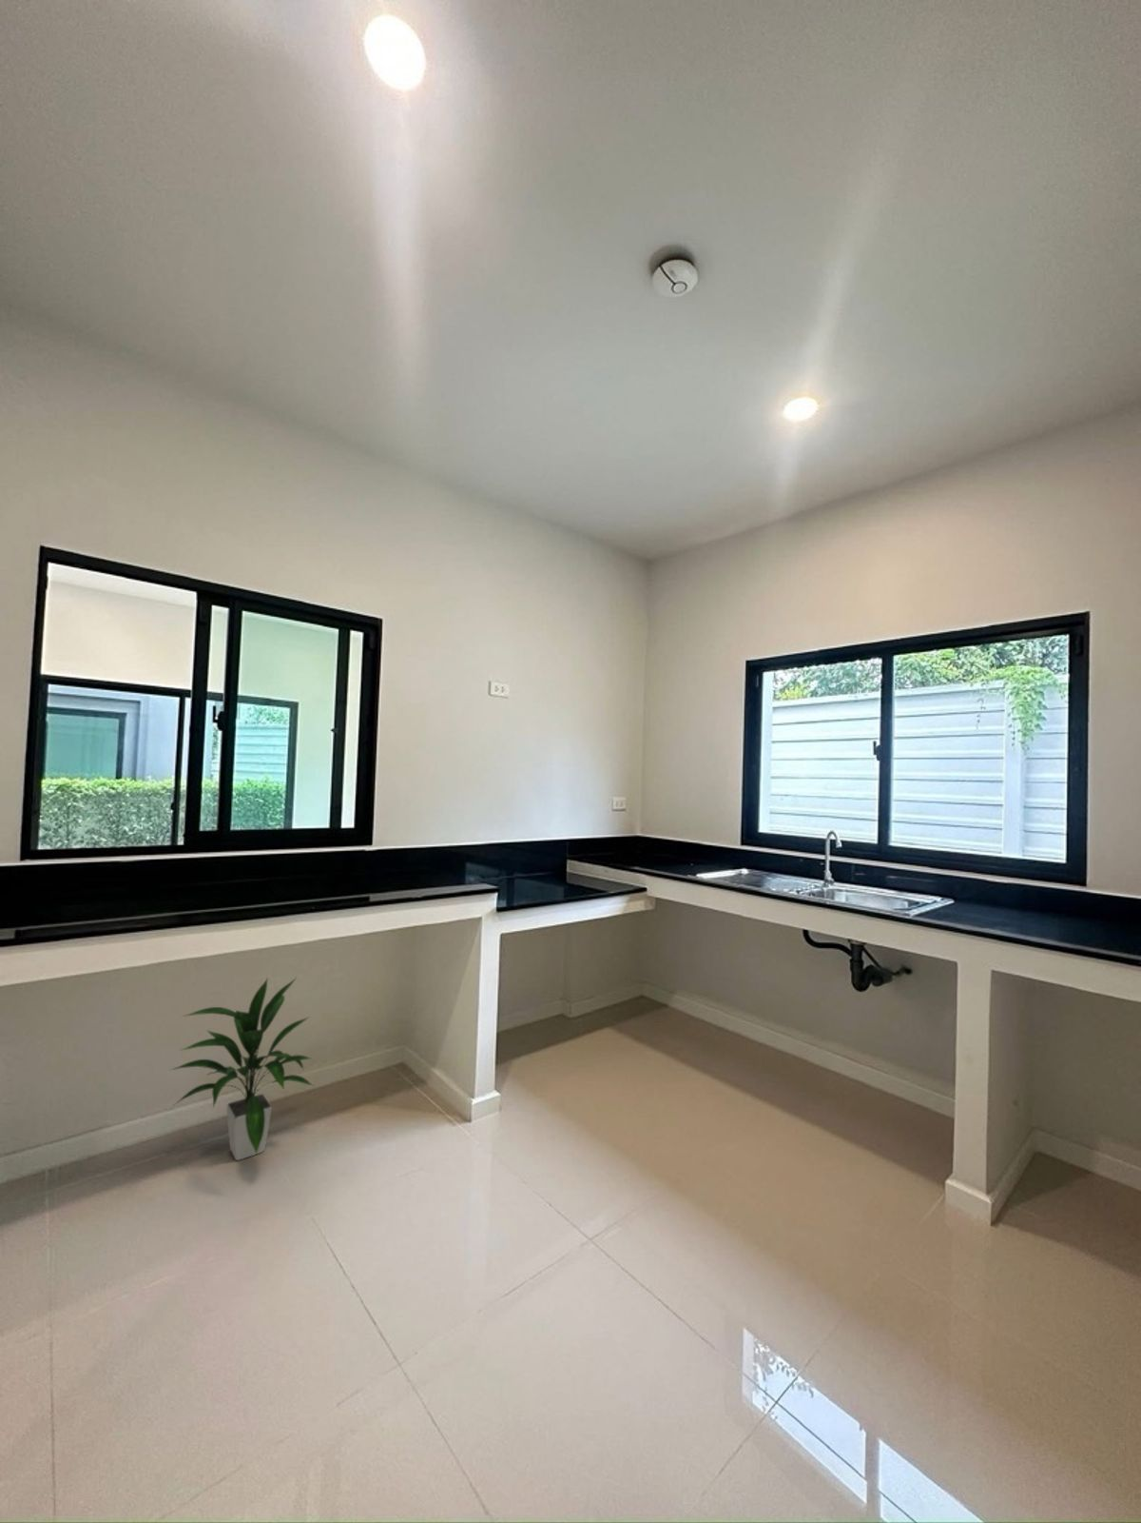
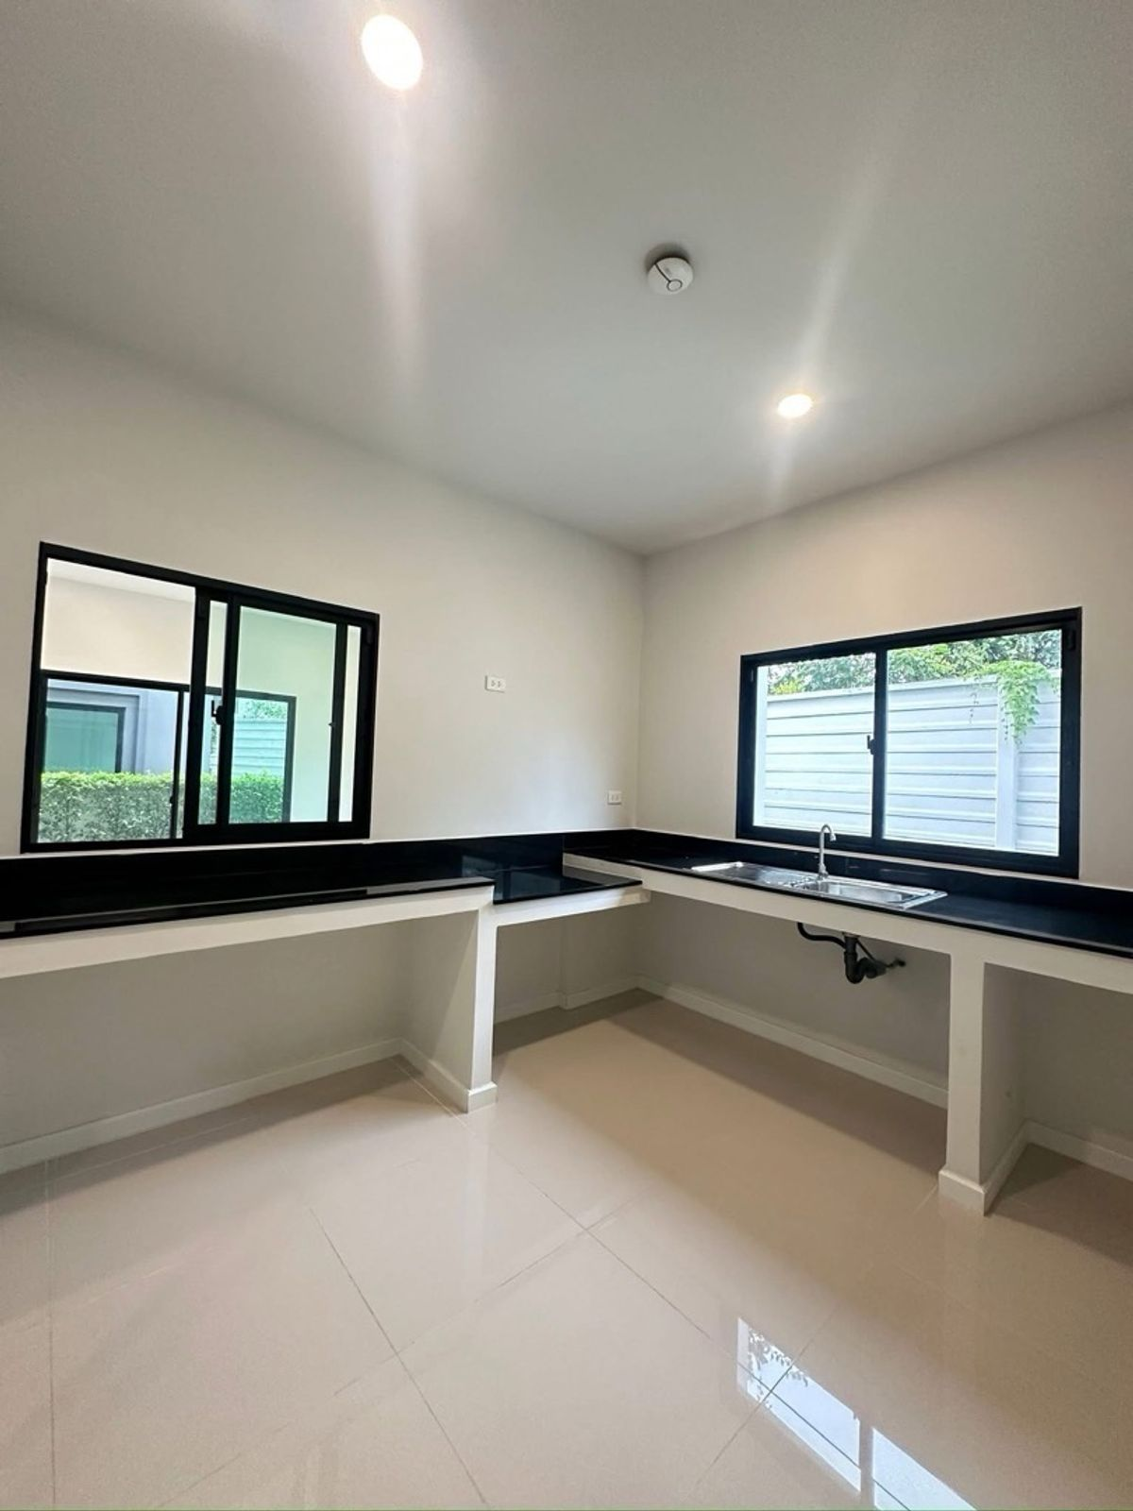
- indoor plant [169,976,314,1161]
